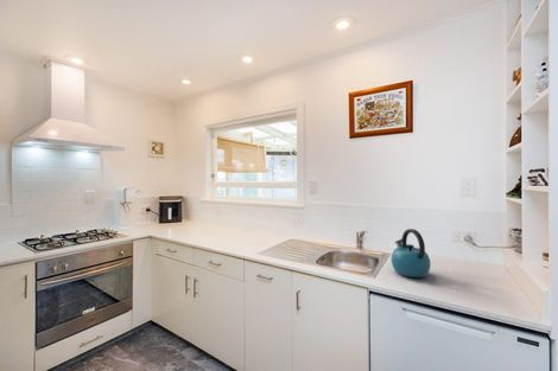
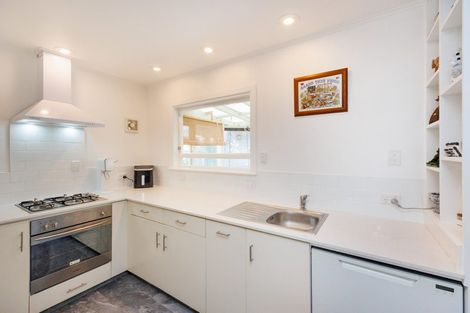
- kettle [391,228,432,279]
